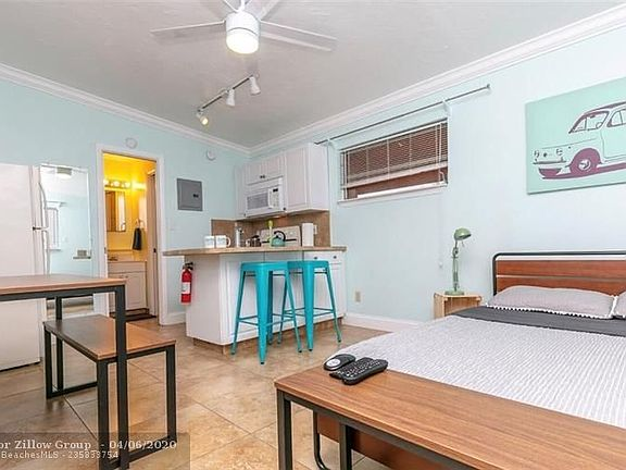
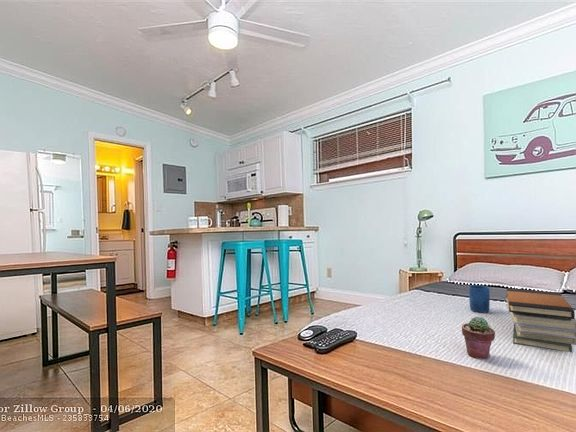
+ book stack [505,287,576,353]
+ mug [468,284,491,314]
+ potted succulent [461,316,496,360]
